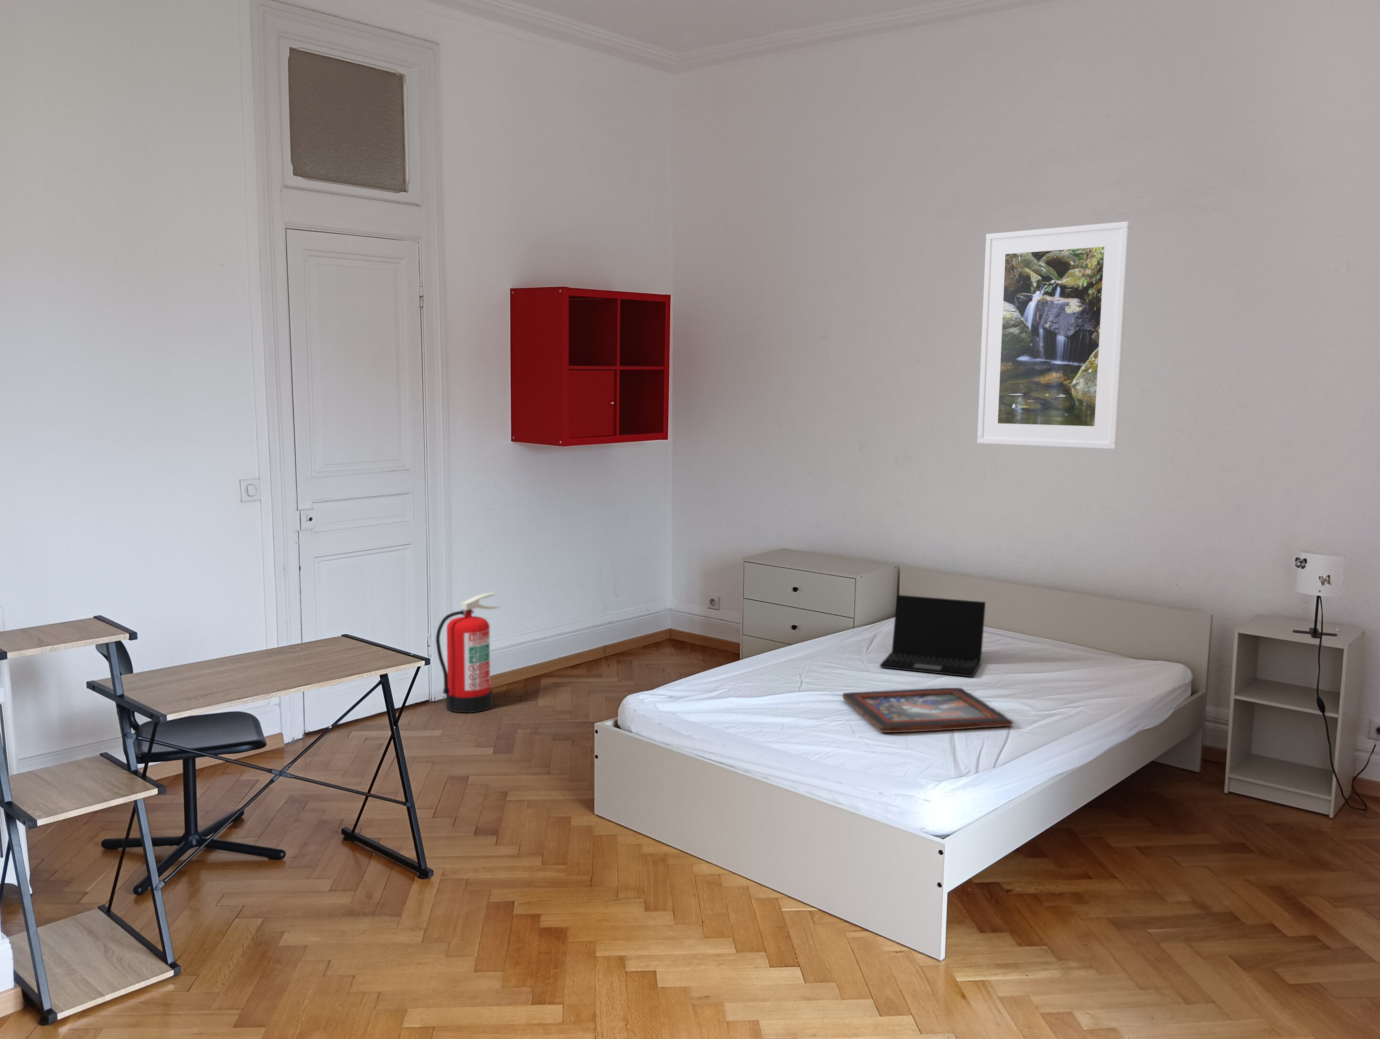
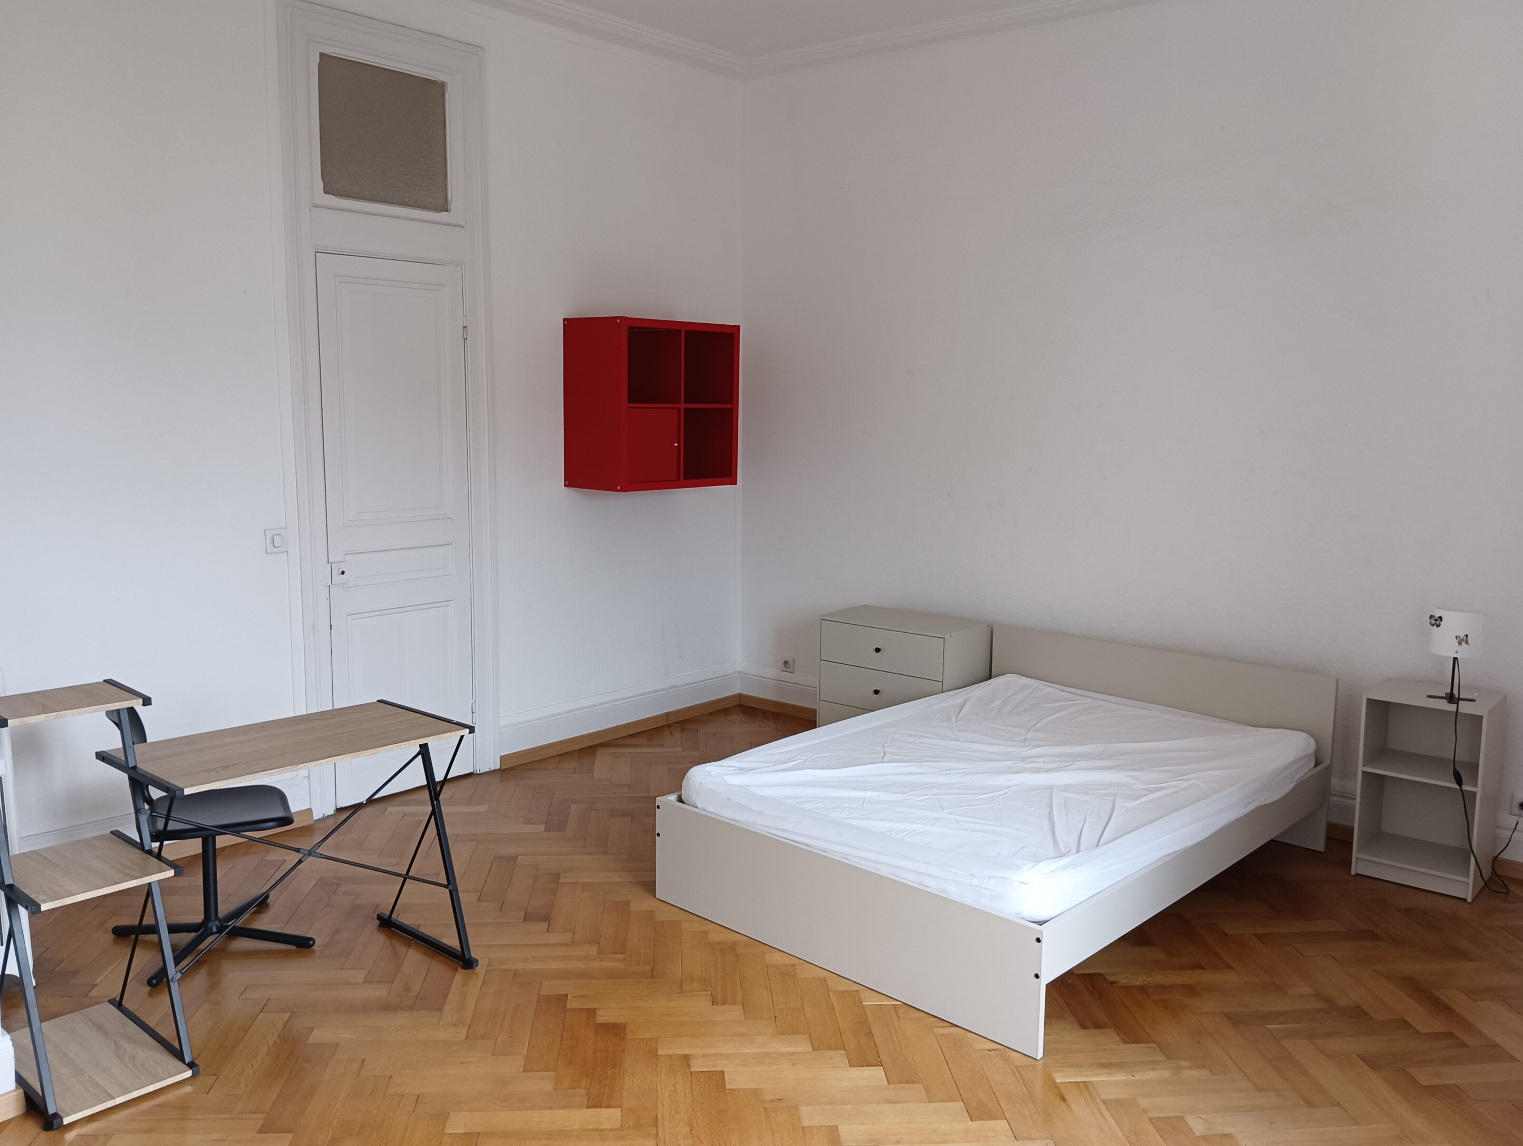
- laptop [879,595,986,678]
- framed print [976,222,1130,450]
- fire extinguisher [435,593,501,713]
- decorative tray [842,688,1013,733]
